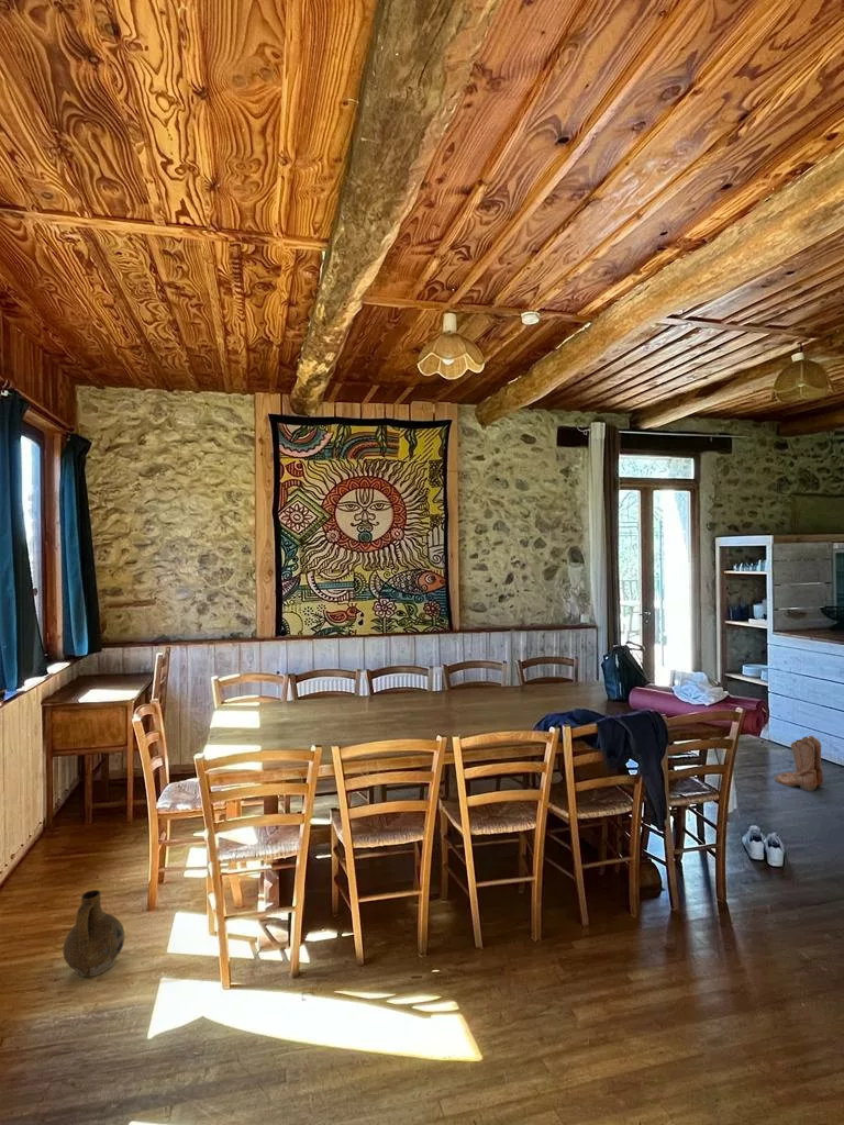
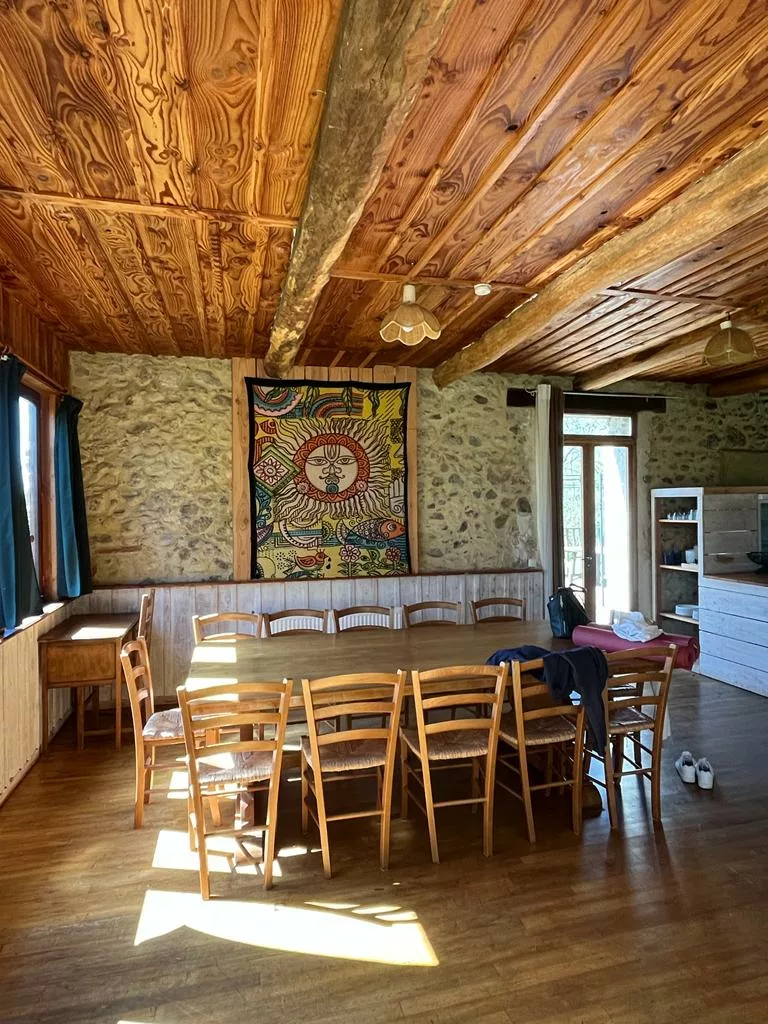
- boots [774,735,824,792]
- ceramic jug [62,889,125,978]
